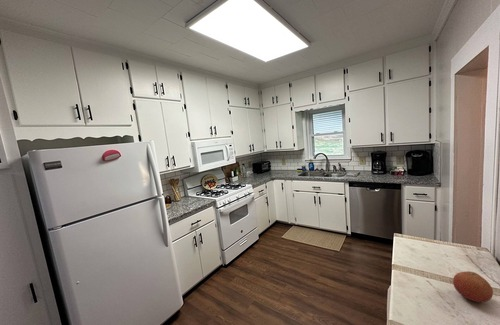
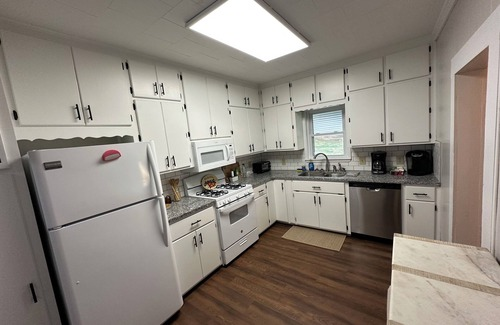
- fruit [452,270,494,303]
